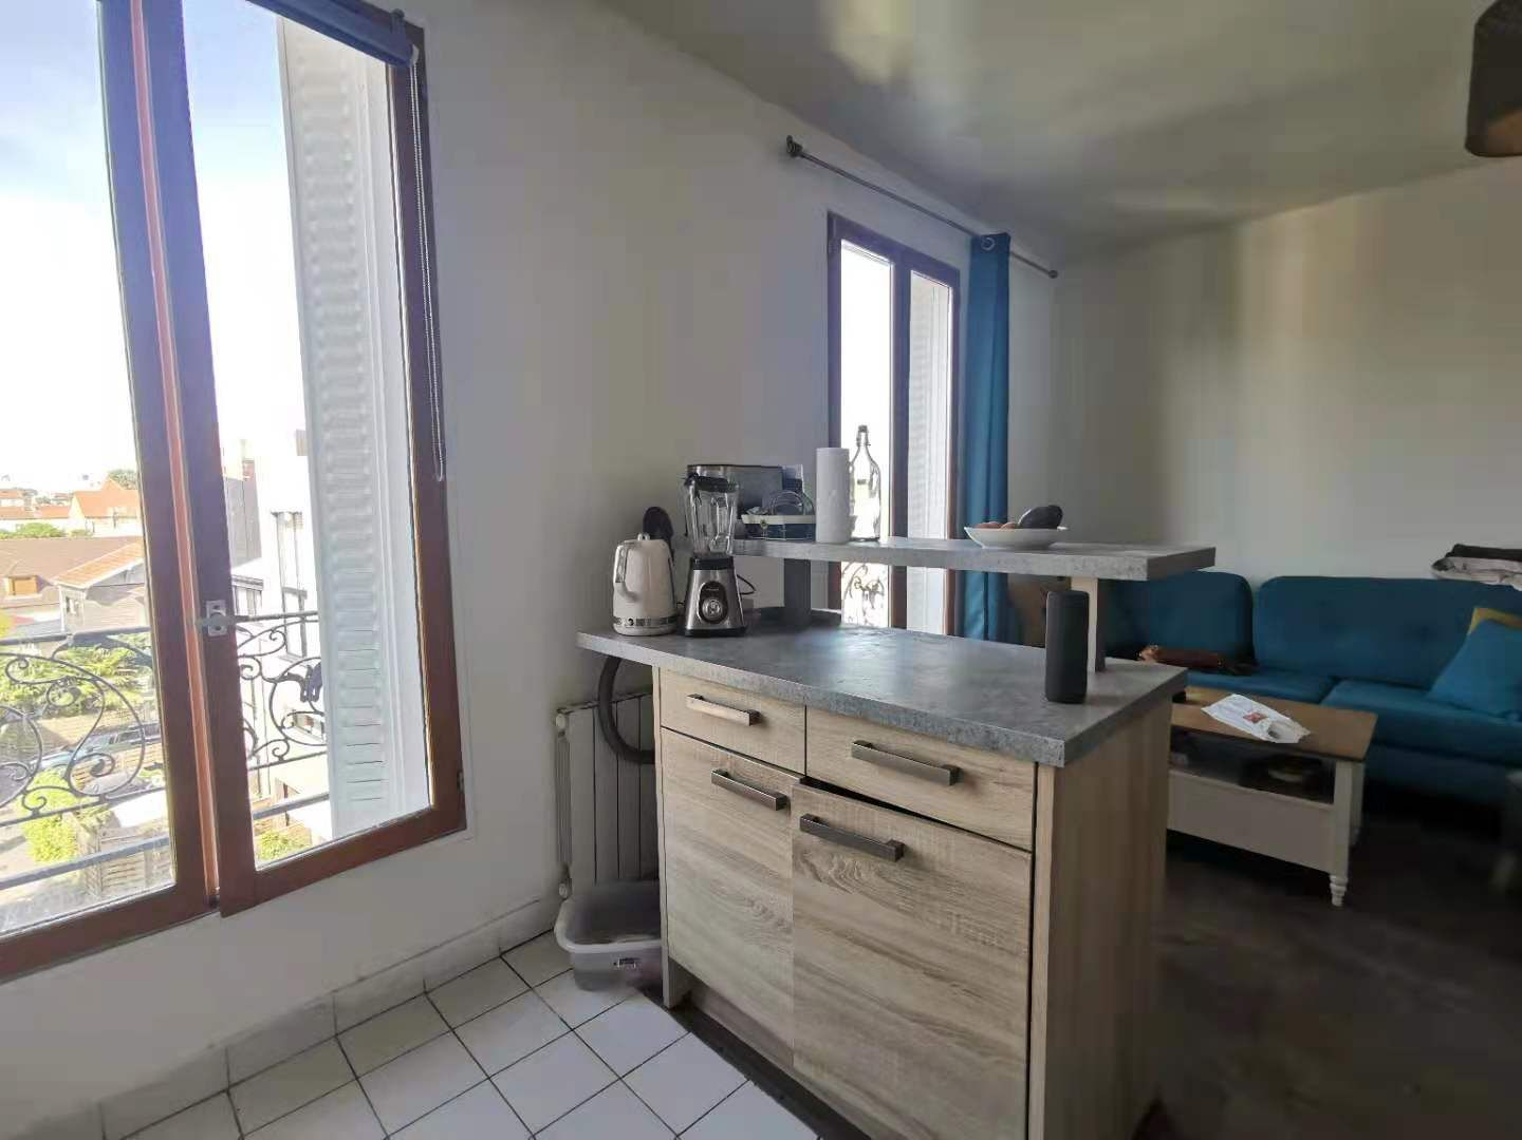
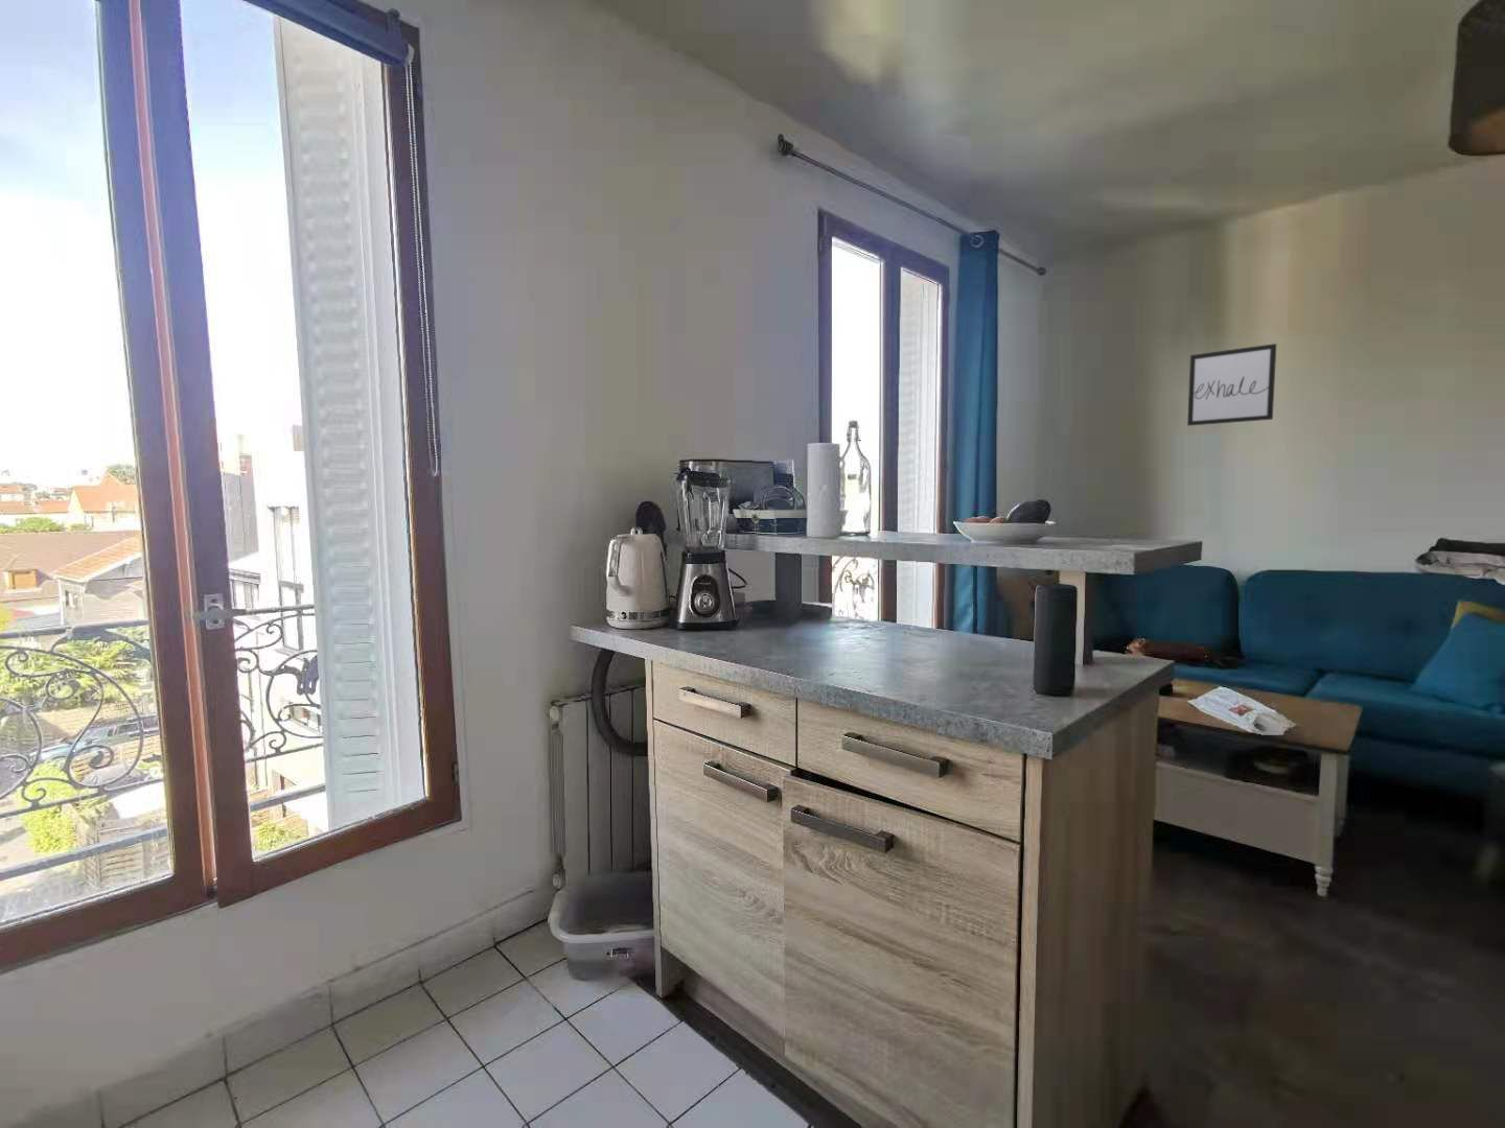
+ wall art [1186,342,1277,428]
